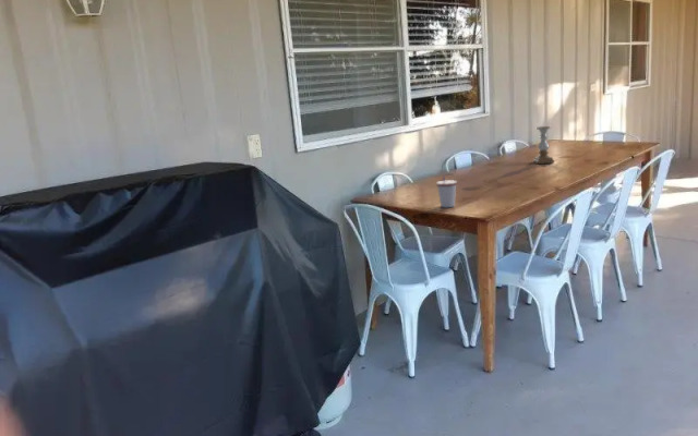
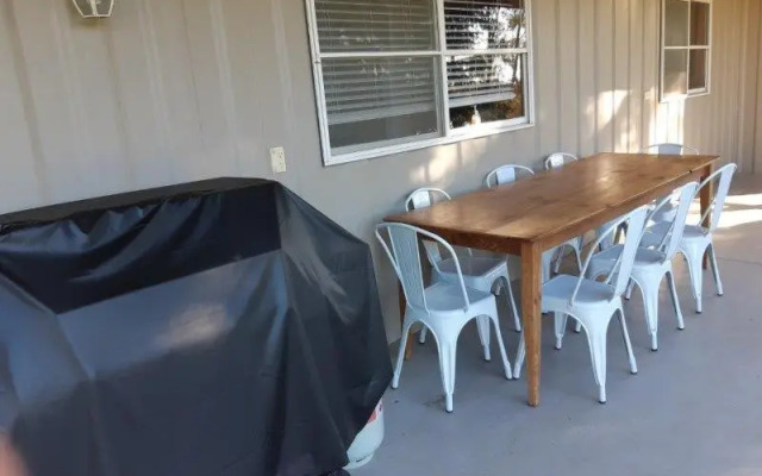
- cup [435,175,458,208]
- candle holder [532,125,555,165]
